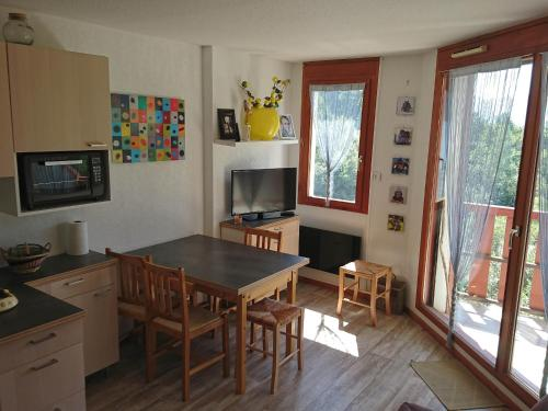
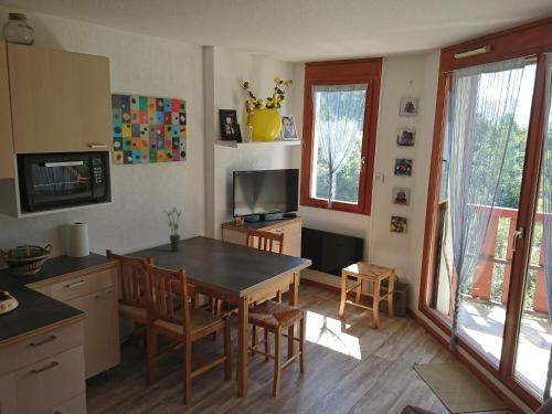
+ potted plant [162,205,182,253]
